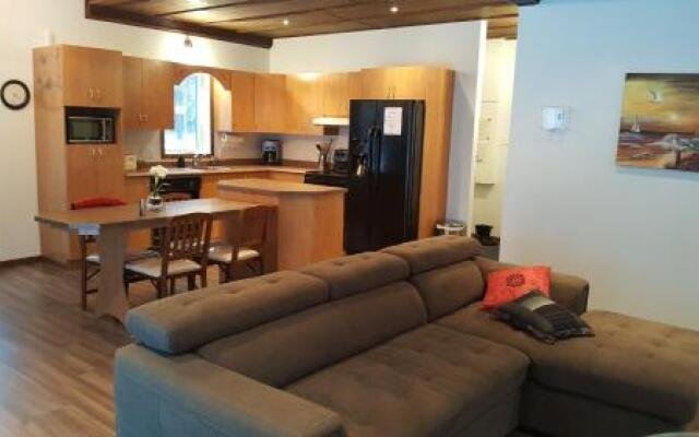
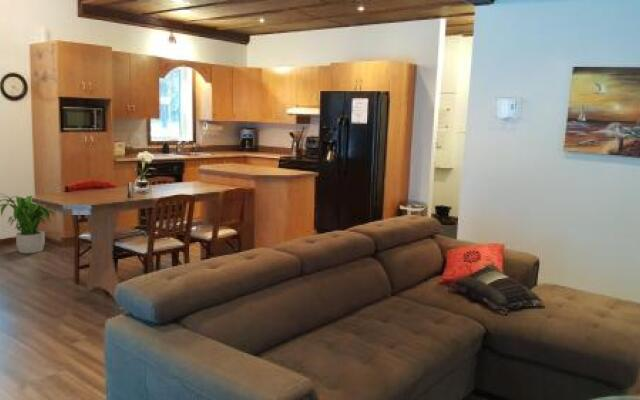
+ potted plant [0,193,57,254]
